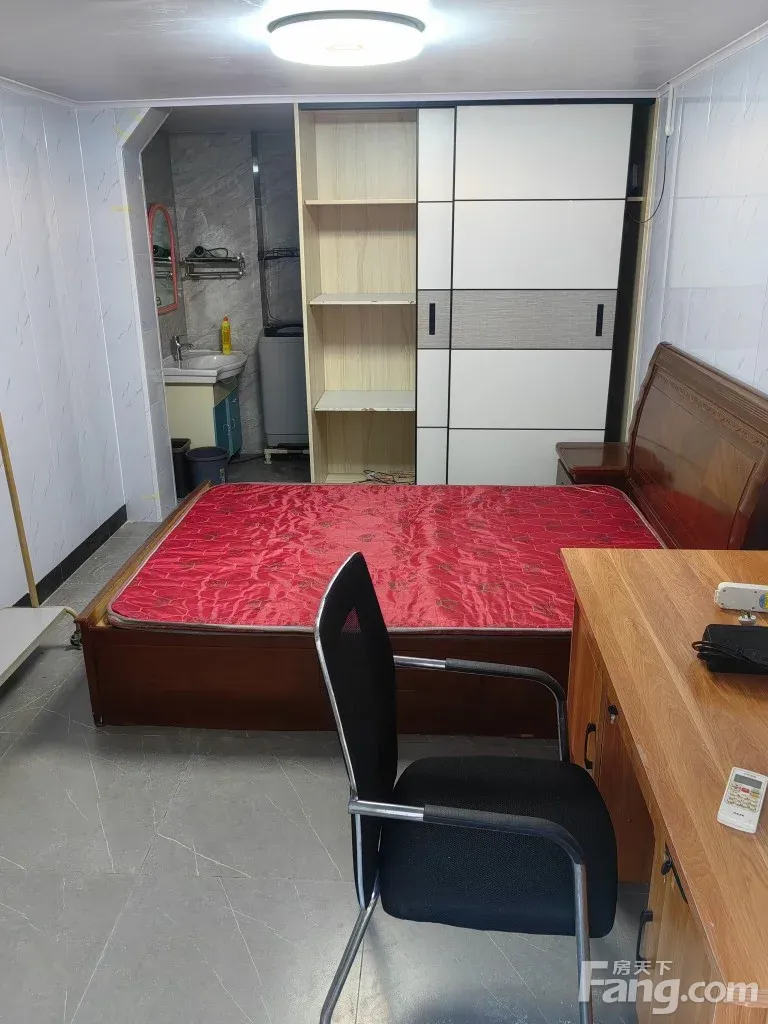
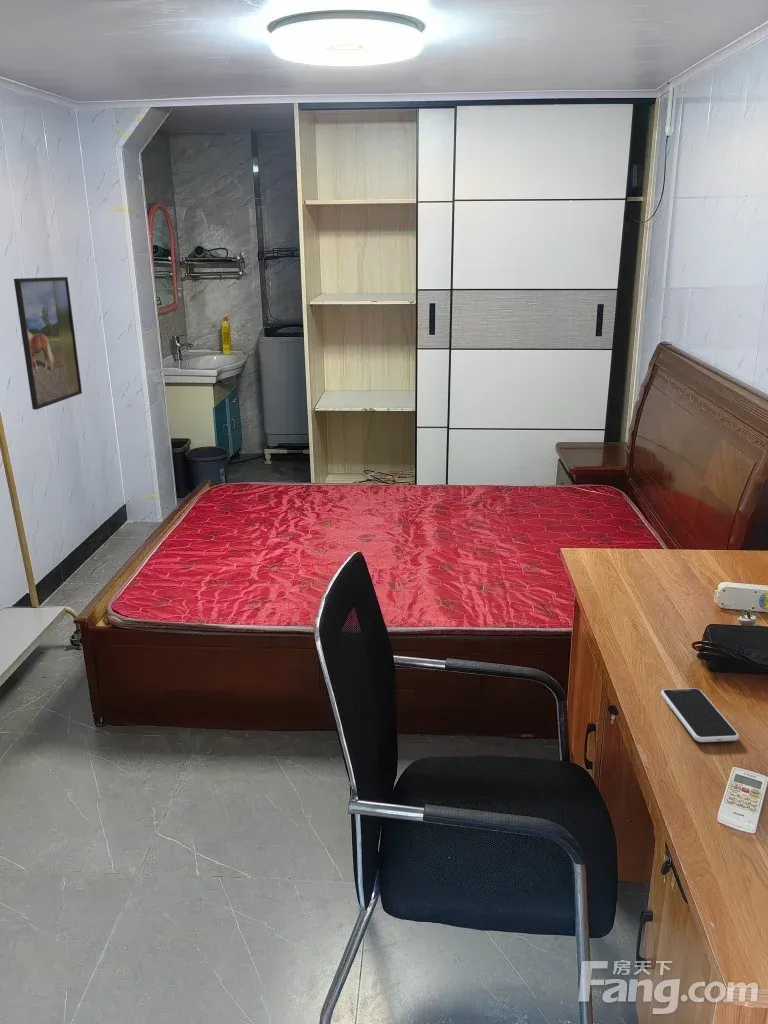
+ smartphone [660,687,740,743]
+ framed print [13,276,83,411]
